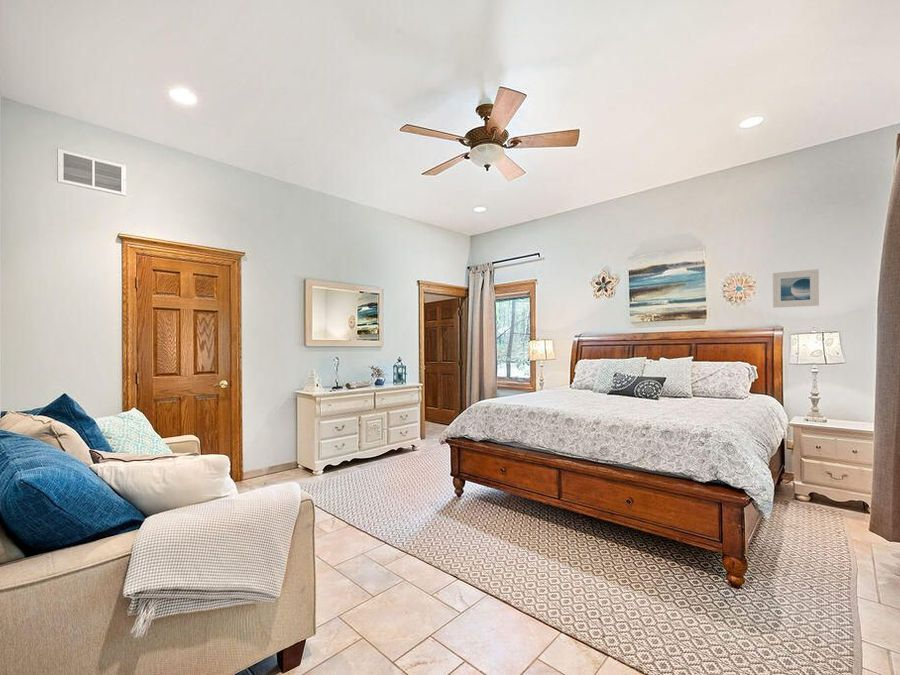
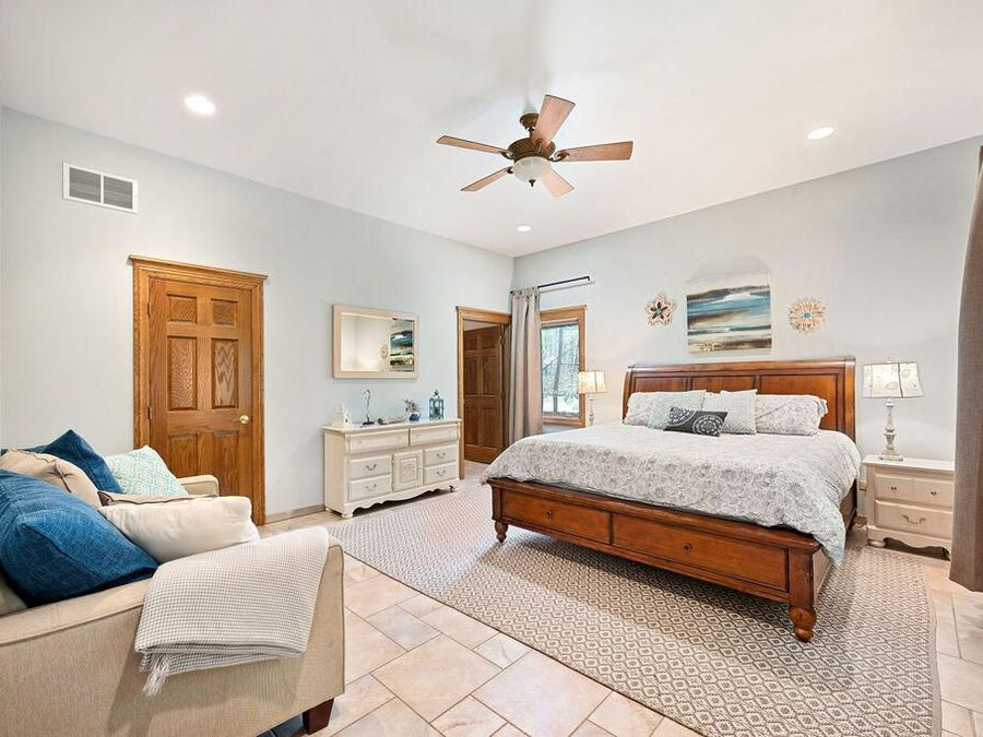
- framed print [772,268,820,309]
